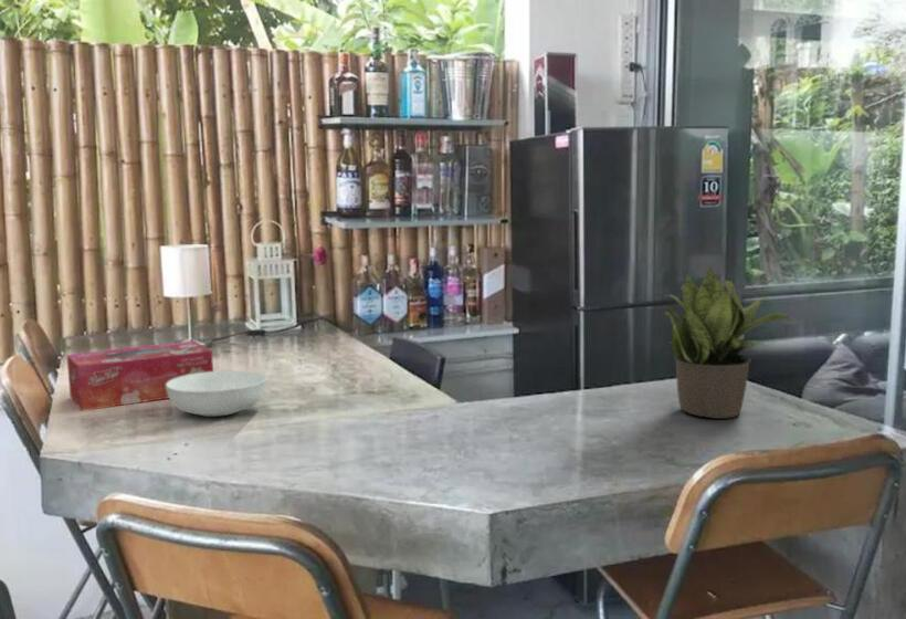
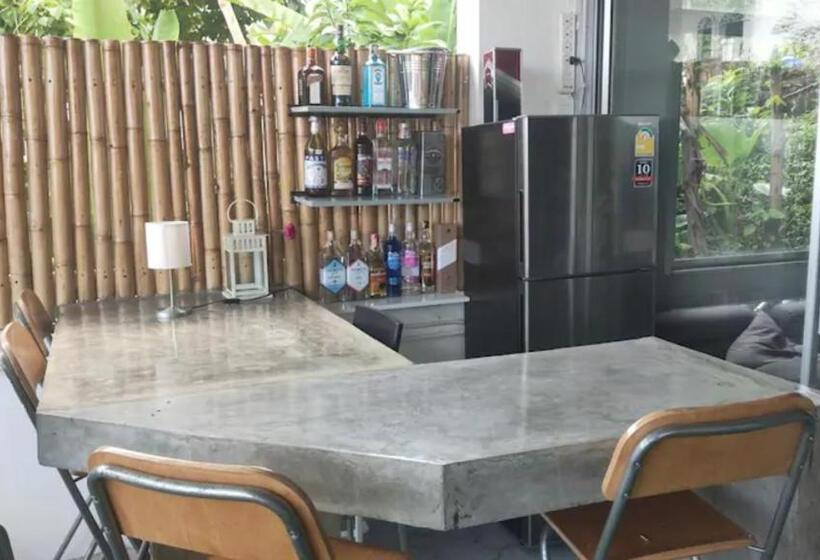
- potted plant [656,265,794,420]
- tissue box [65,339,214,412]
- serving bowl [166,369,268,418]
